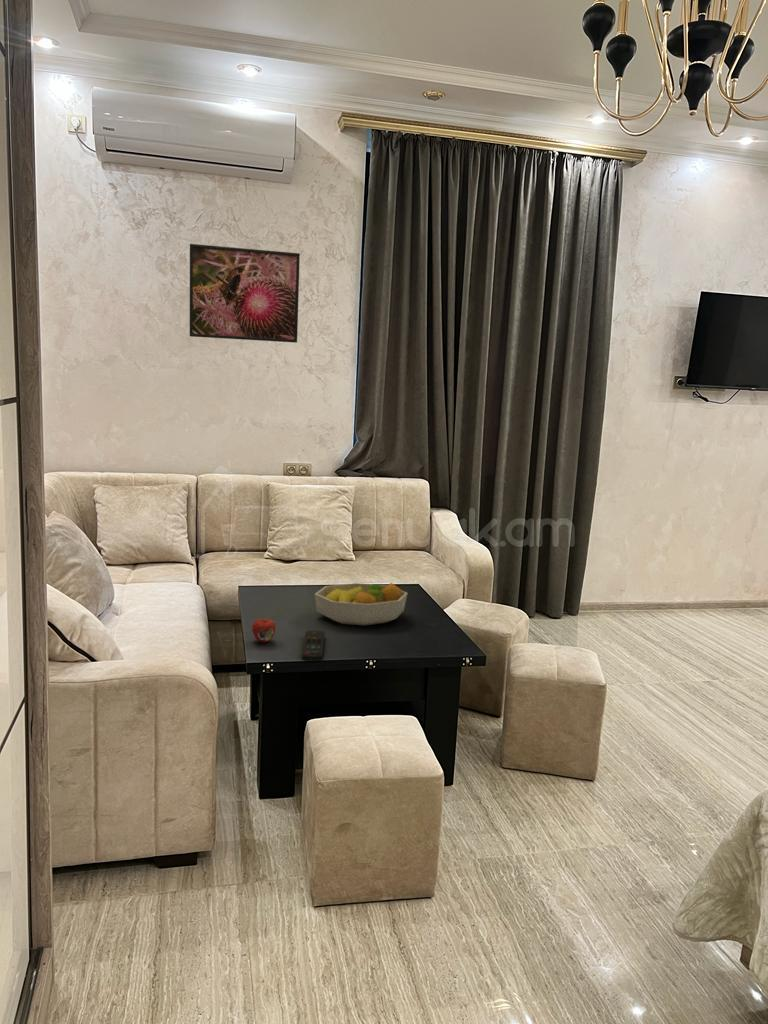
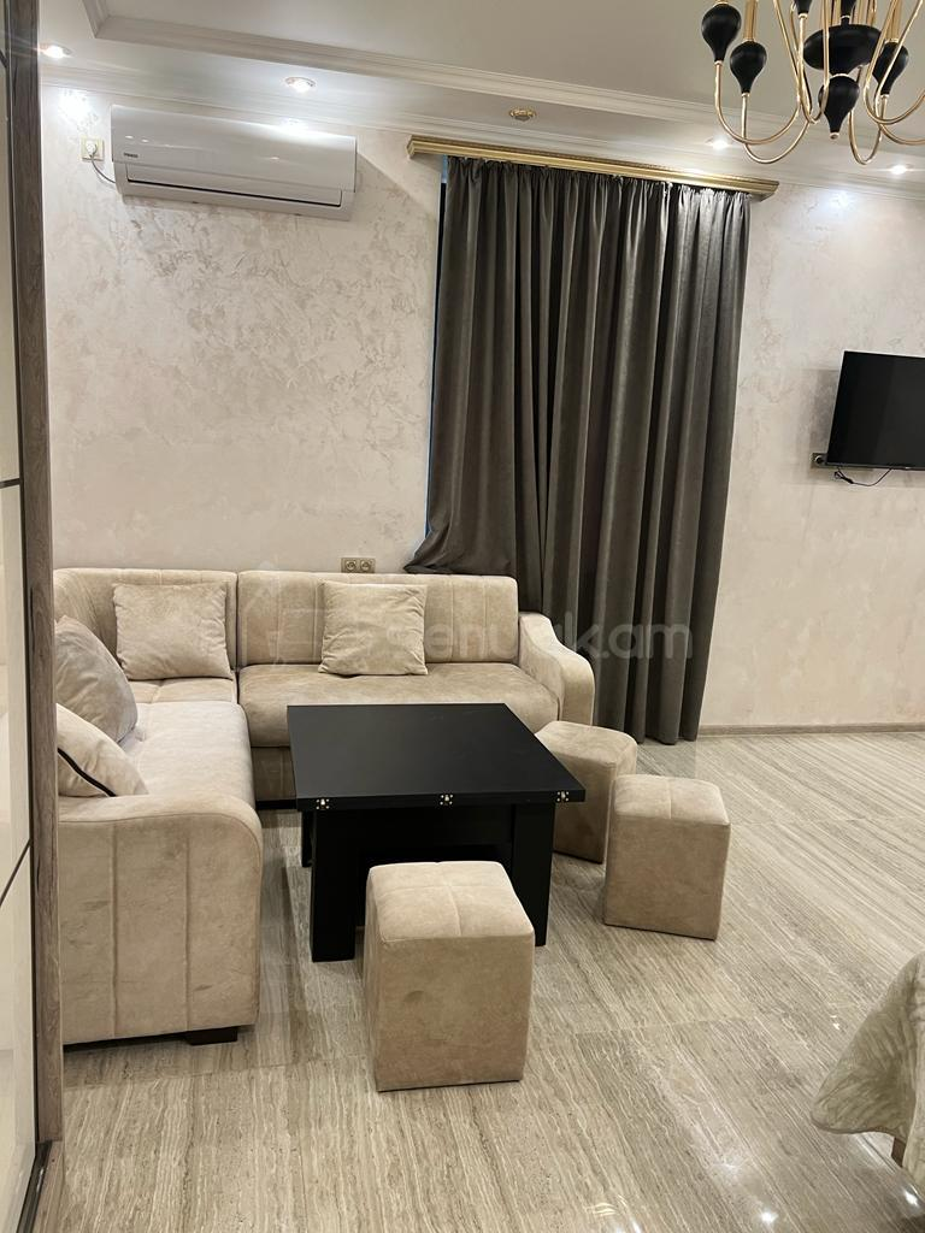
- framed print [189,243,301,344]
- remote control [301,629,326,662]
- apple [251,617,276,644]
- fruit bowl [314,582,408,627]
